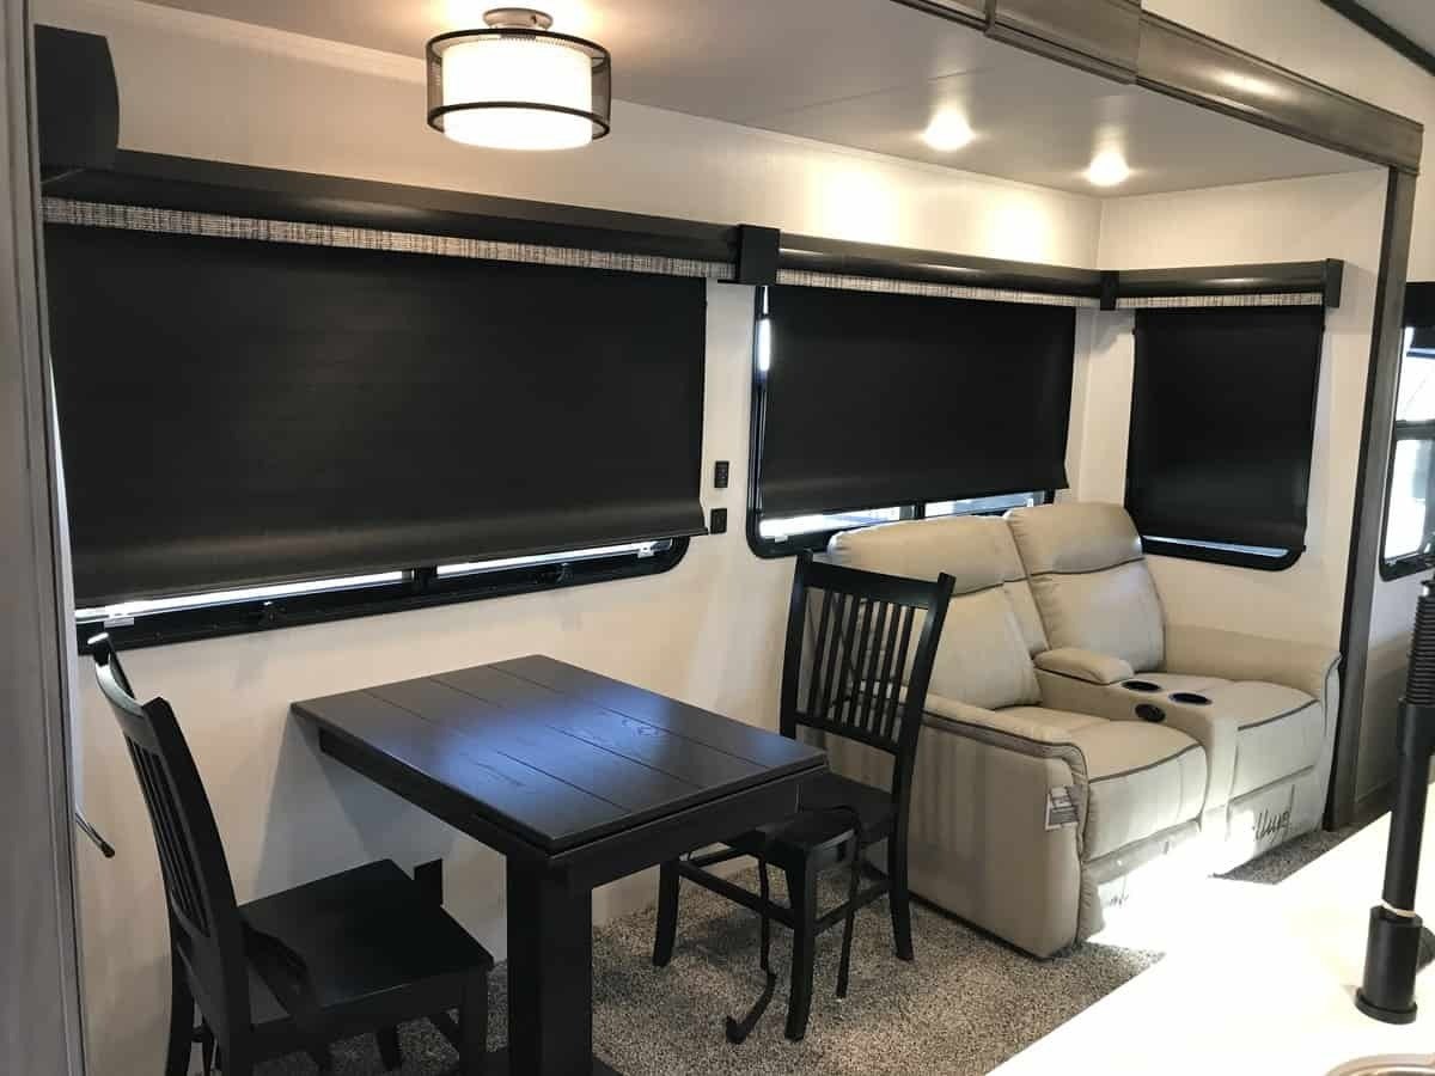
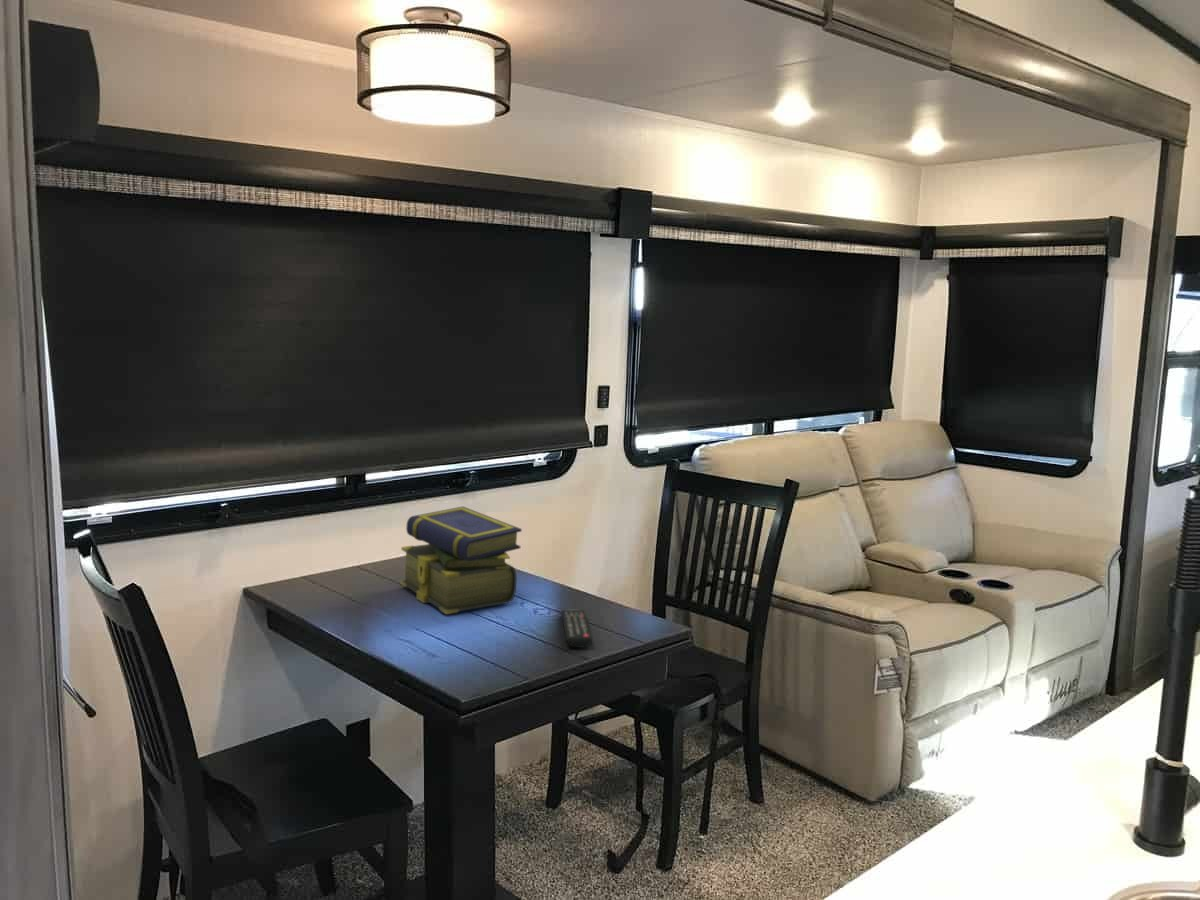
+ stack of books [399,505,523,615]
+ remote control [560,609,593,648]
